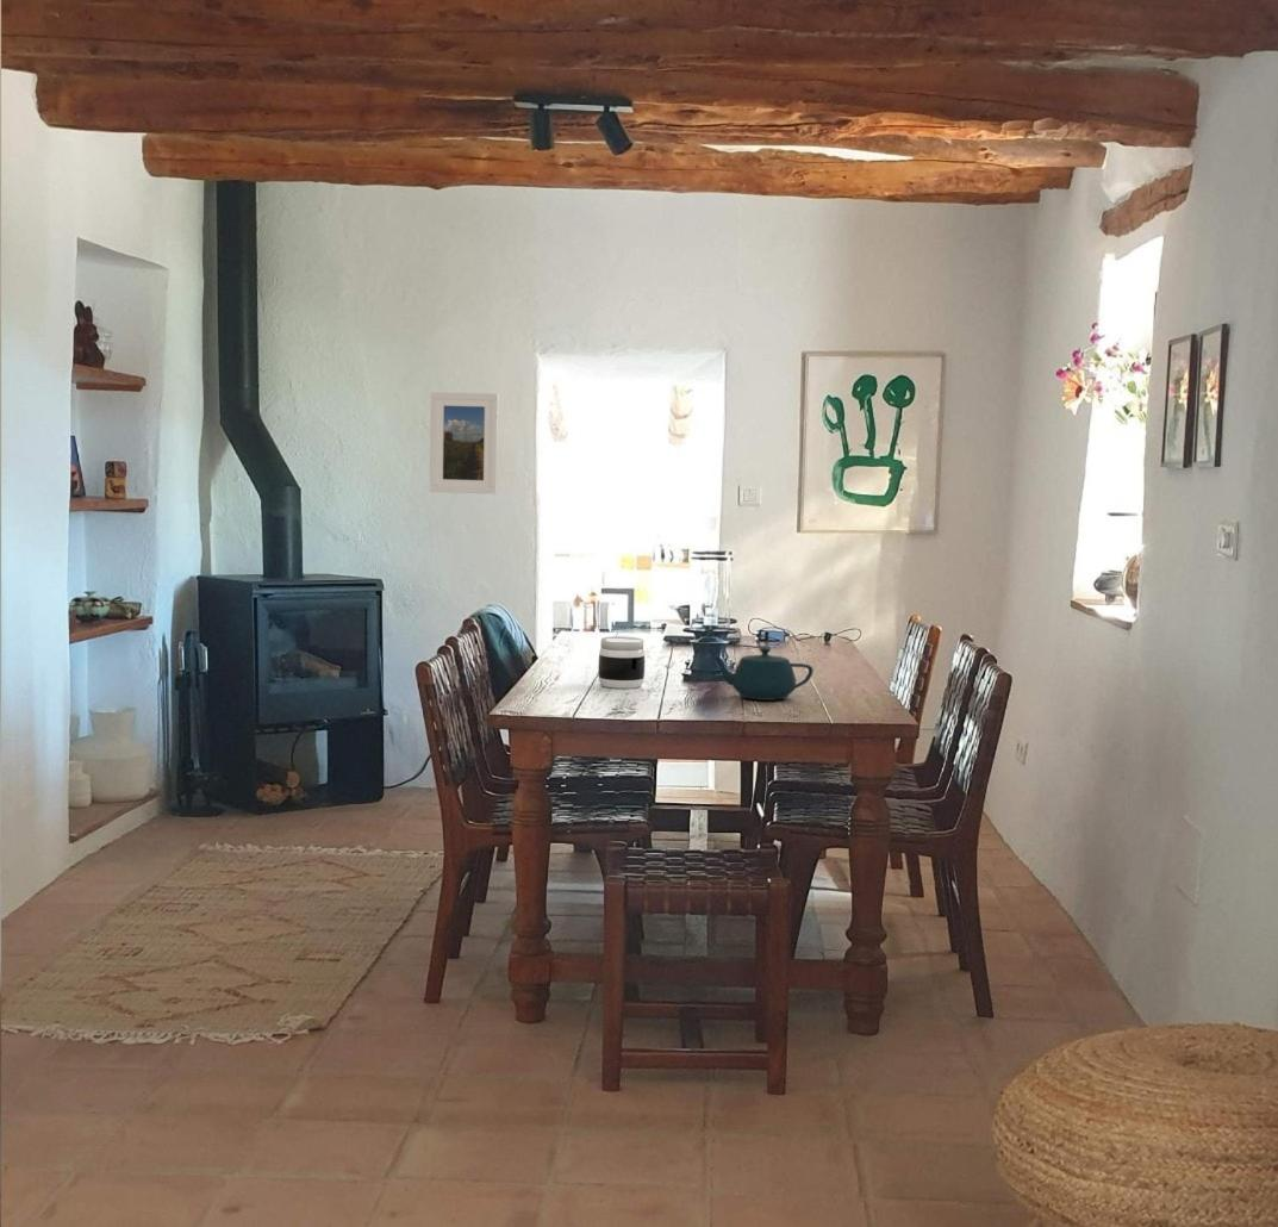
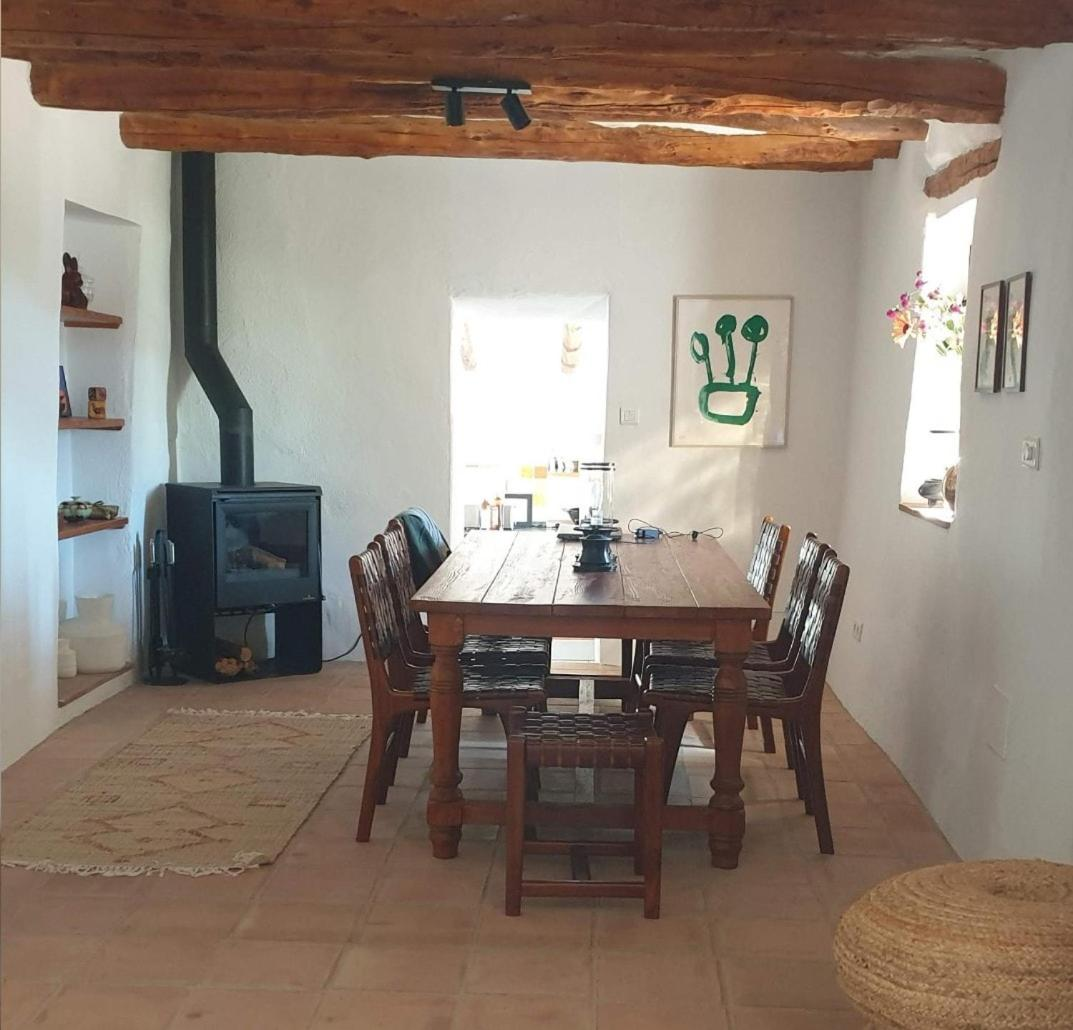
- jar [597,635,646,690]
- teapot [710,646,815,702]
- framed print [429,391,499,494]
